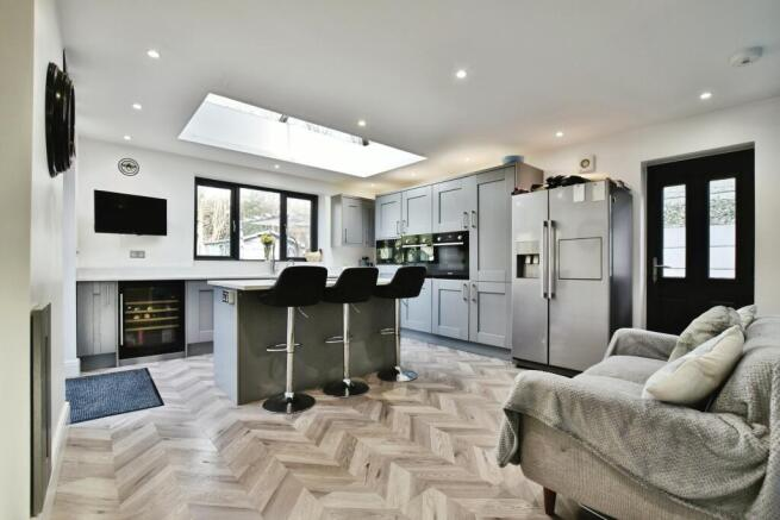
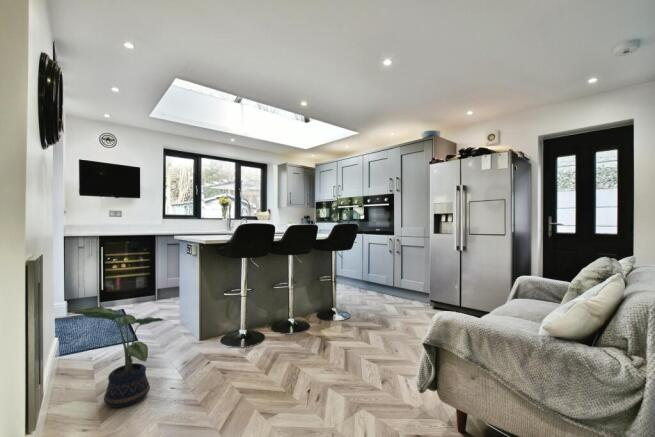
+ potted plant [71,306,165,409]
